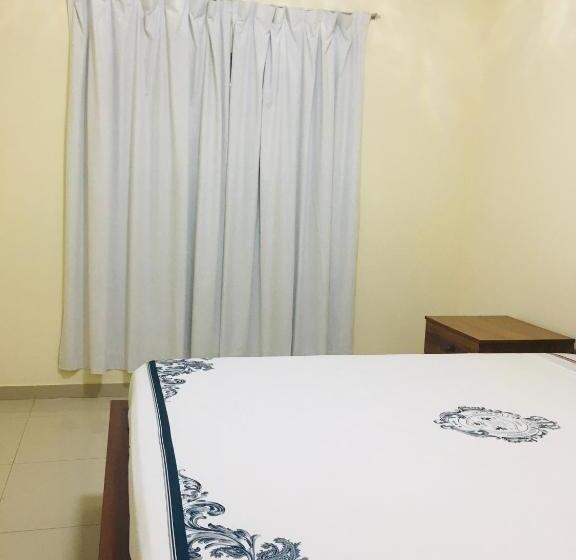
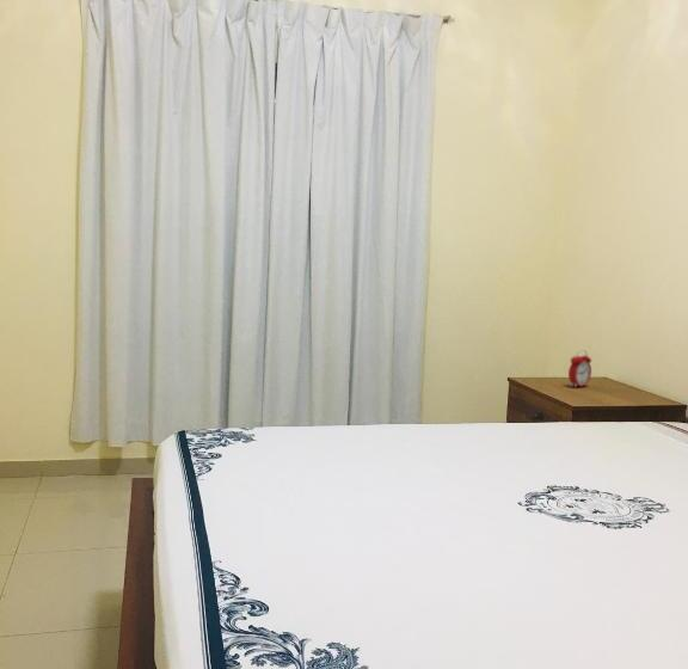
+ alarm clock [567,349,592,388]
